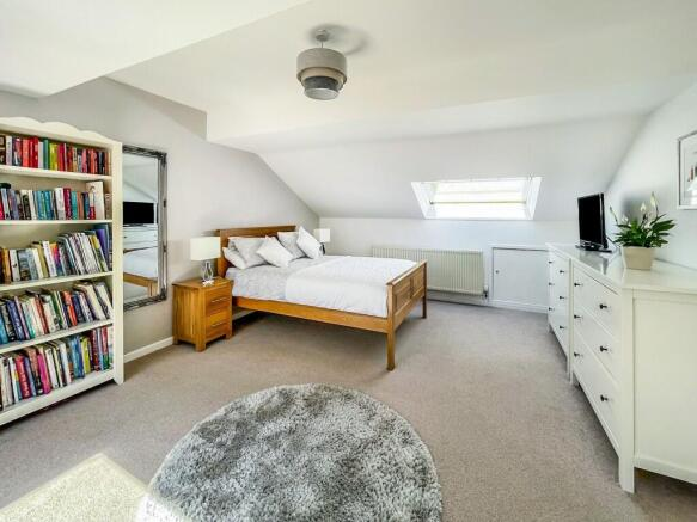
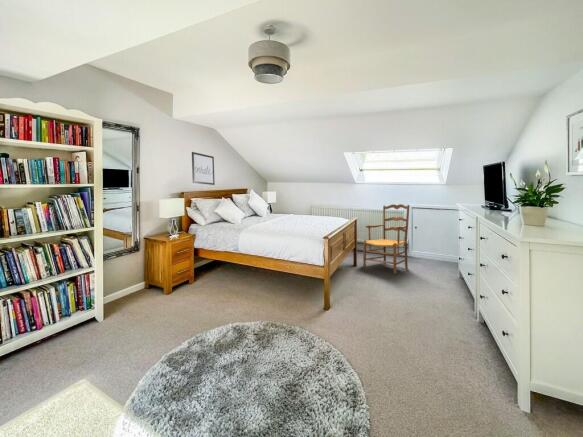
+ armchair [362,203,410,275]
+ wall art [191,151,216,186]
